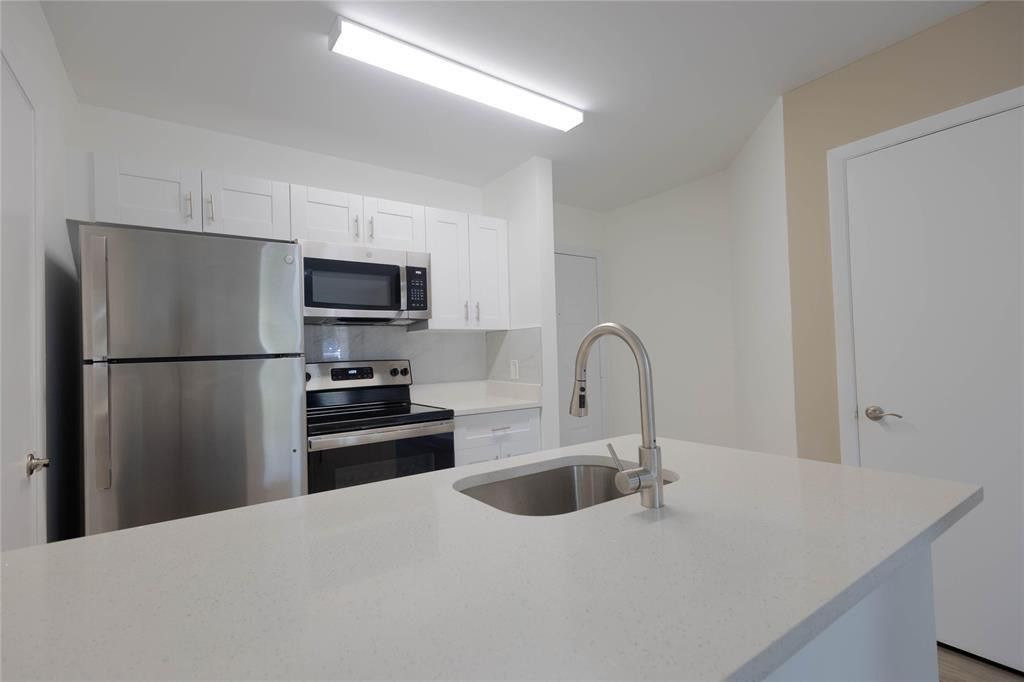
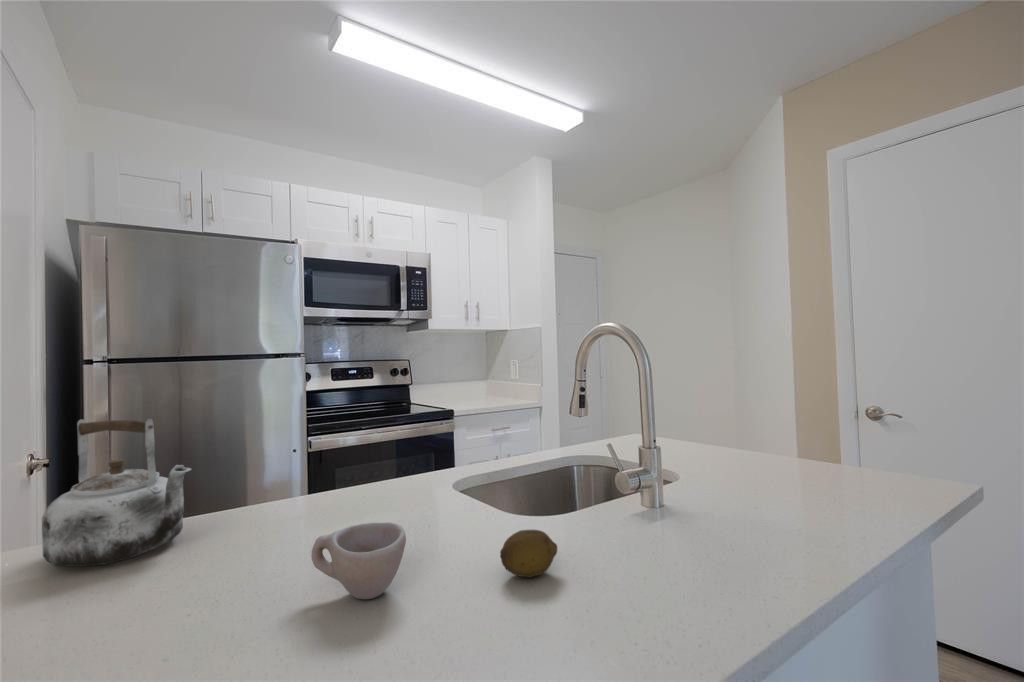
+ fruit [499,529,558,579]
+ kettle [41,417,193,568]
+ cup [310,521,407,600]
